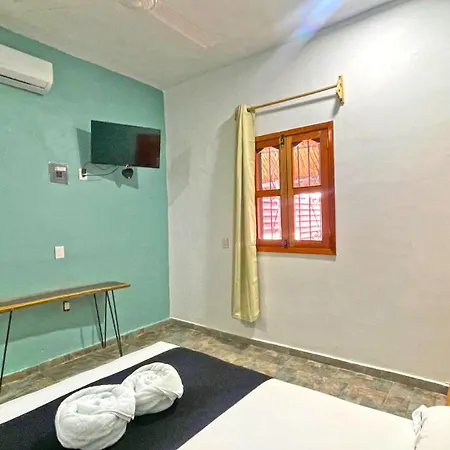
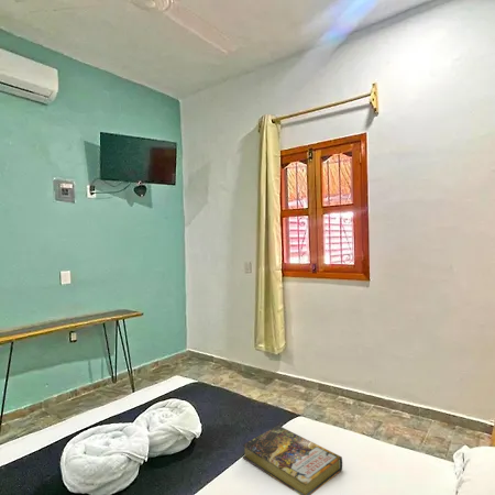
+ book [242,425,343,495]
